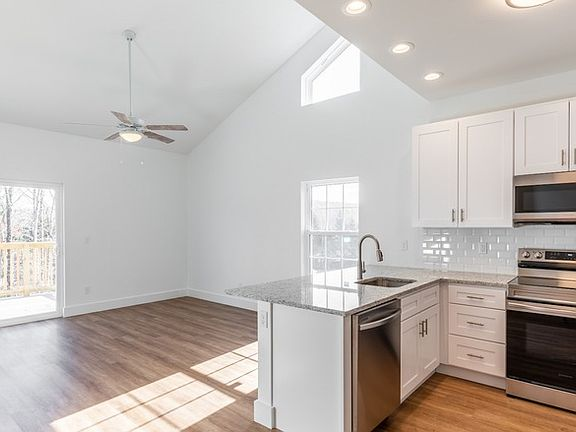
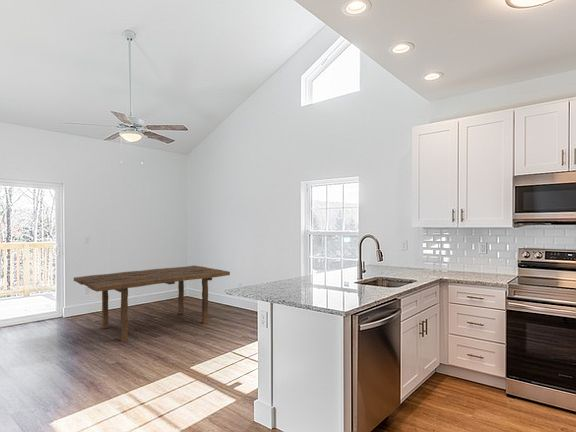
+ dining table [73,265,231,342]
